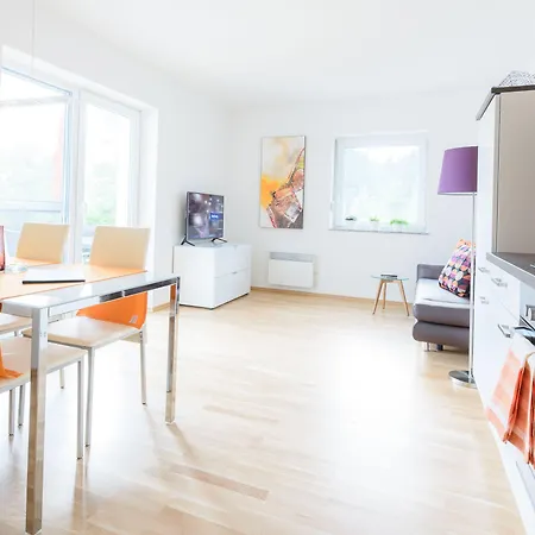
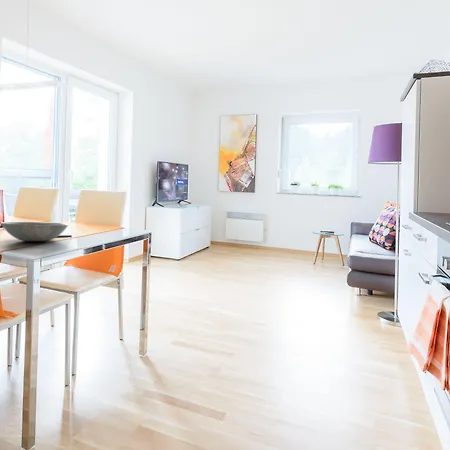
+ bowl [0,221,69,242]
